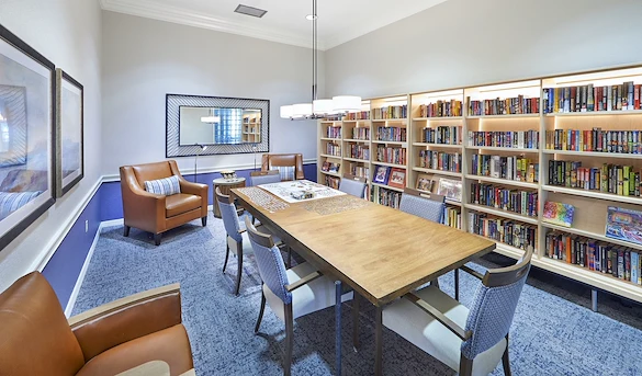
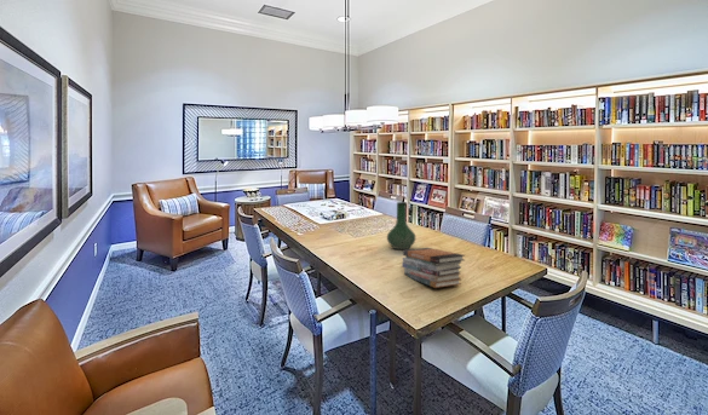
+ book stack [401,247,466,289]
+ vase [386,201,416,250]
